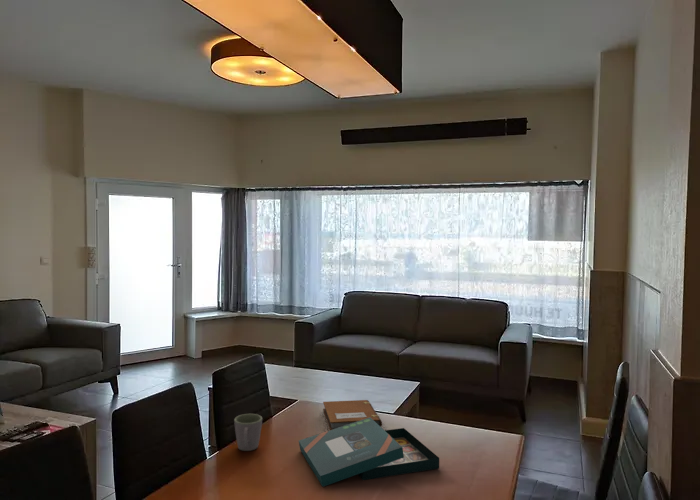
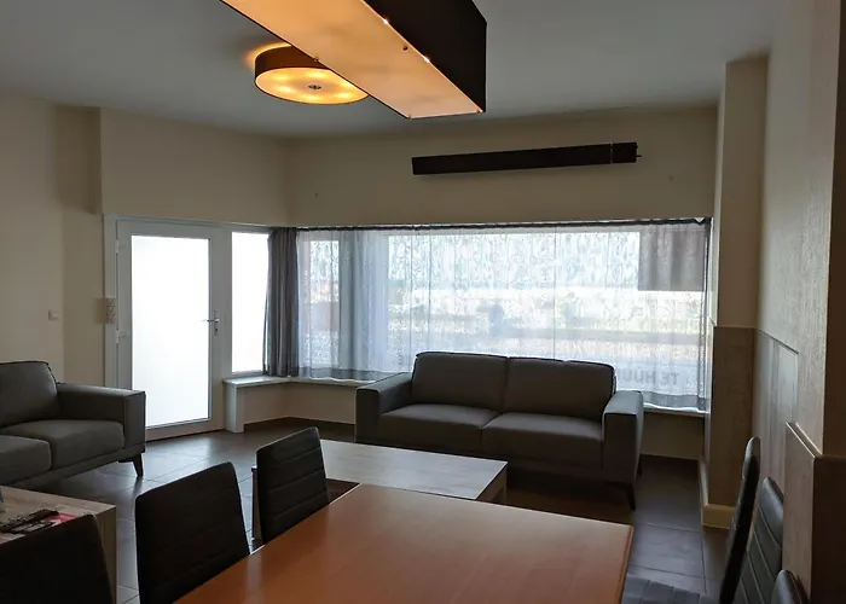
- mug [233,413,263,452]
- board game [298,417,440,488]
- notebook [322,399,383,431]
